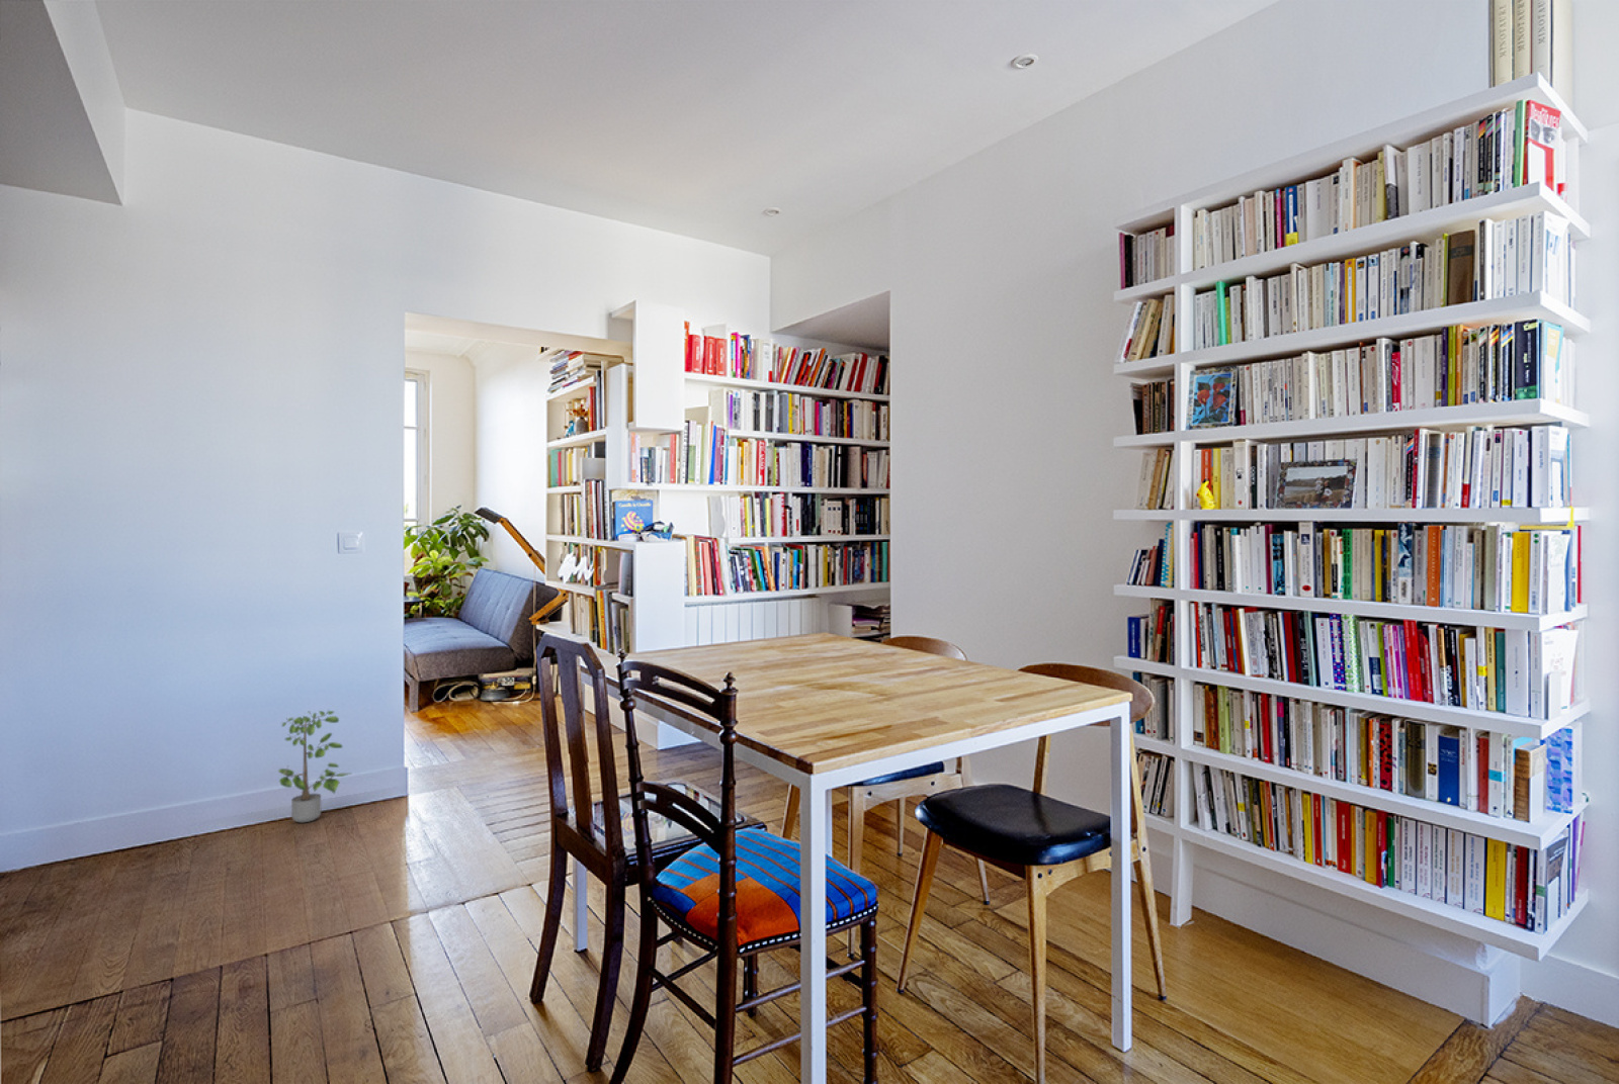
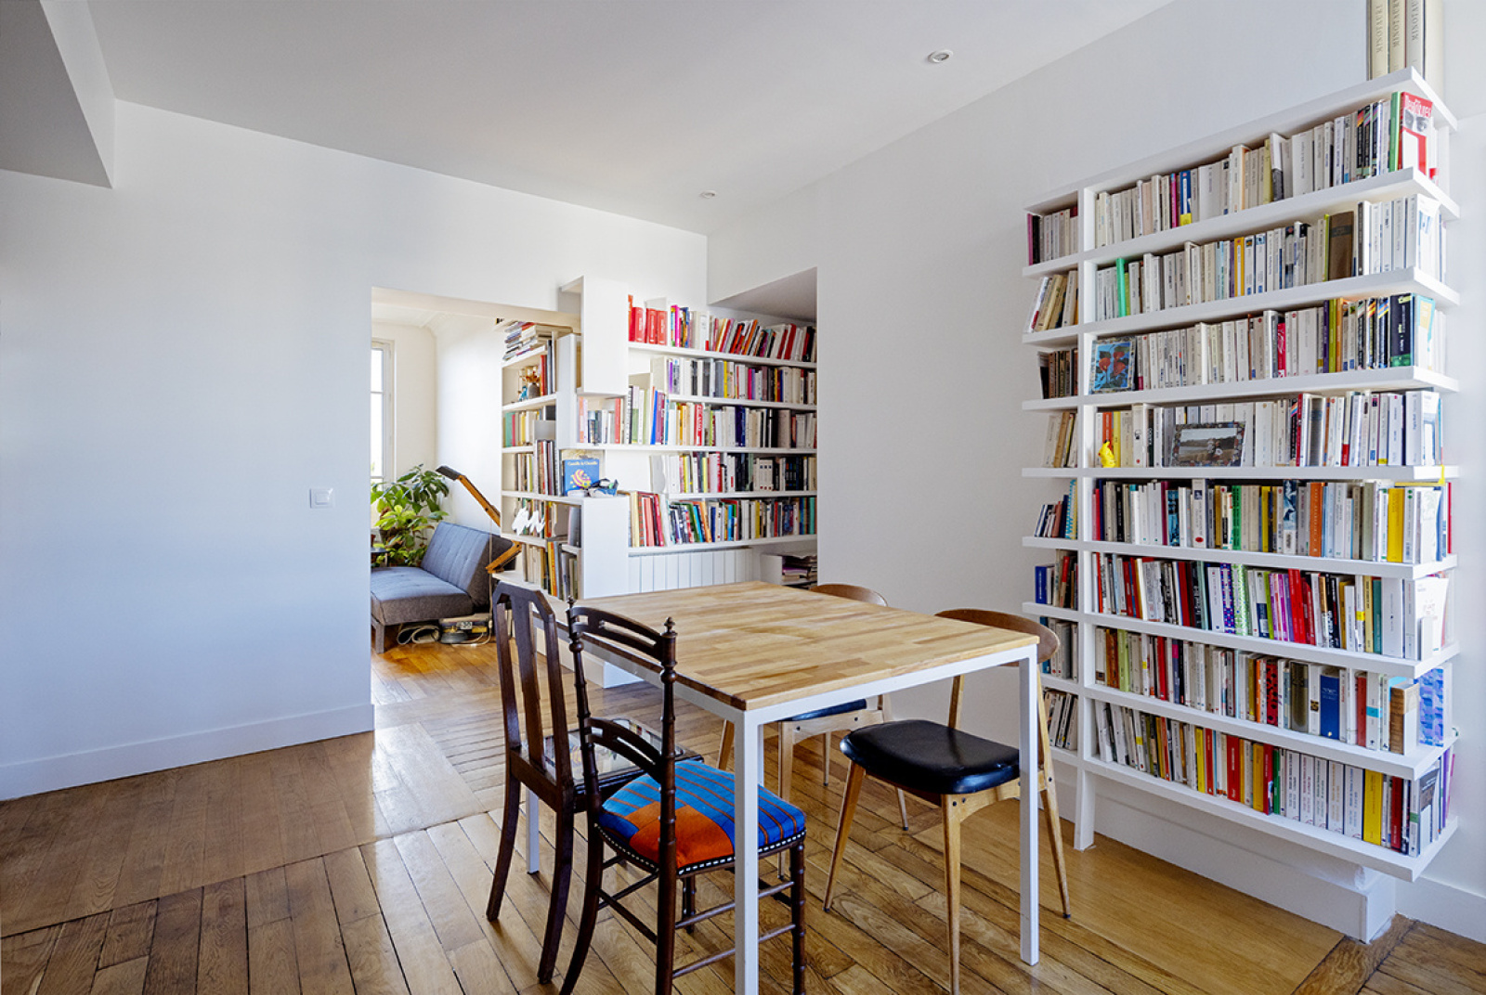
- potted plant [277,710,351,823]
